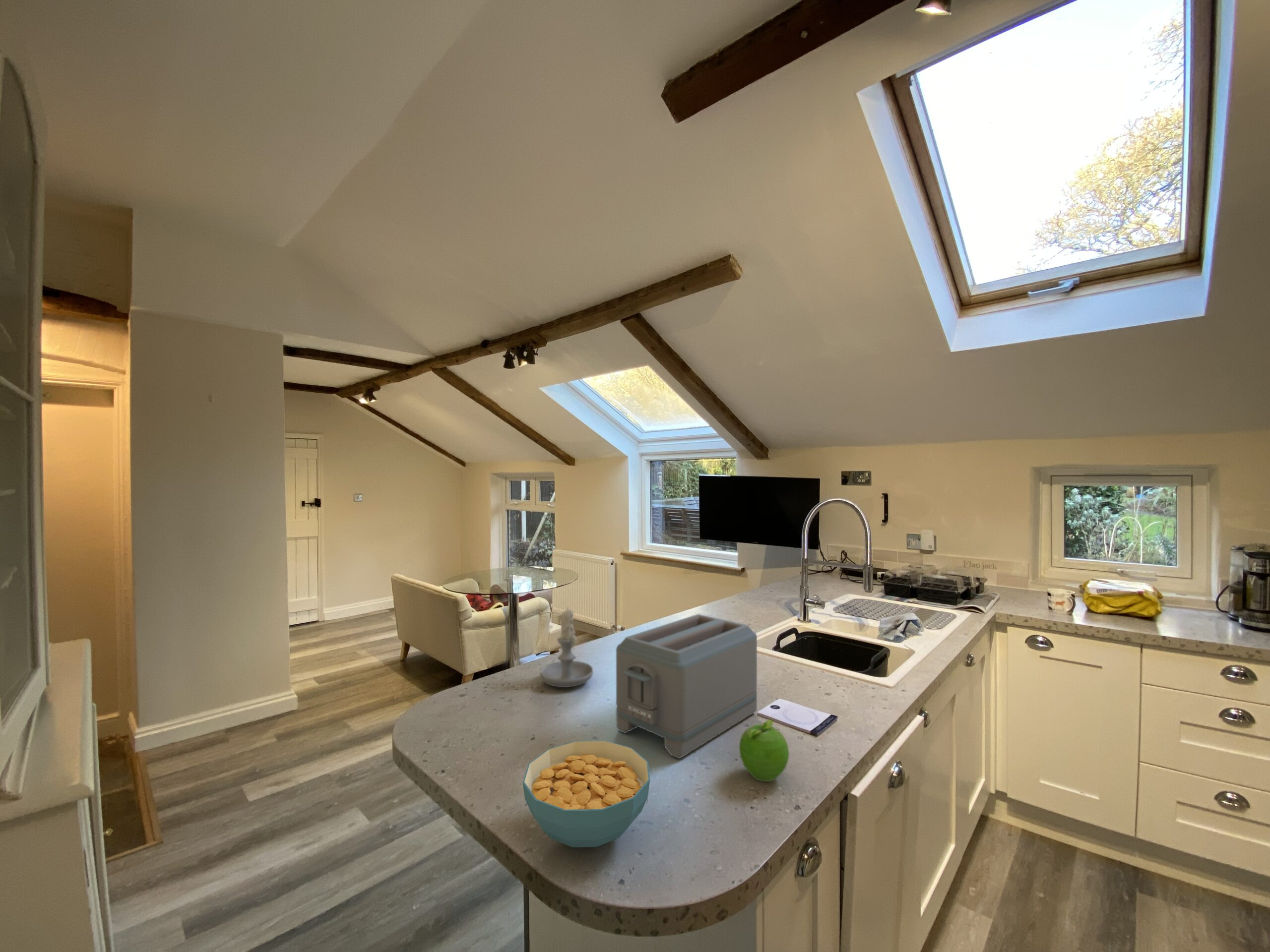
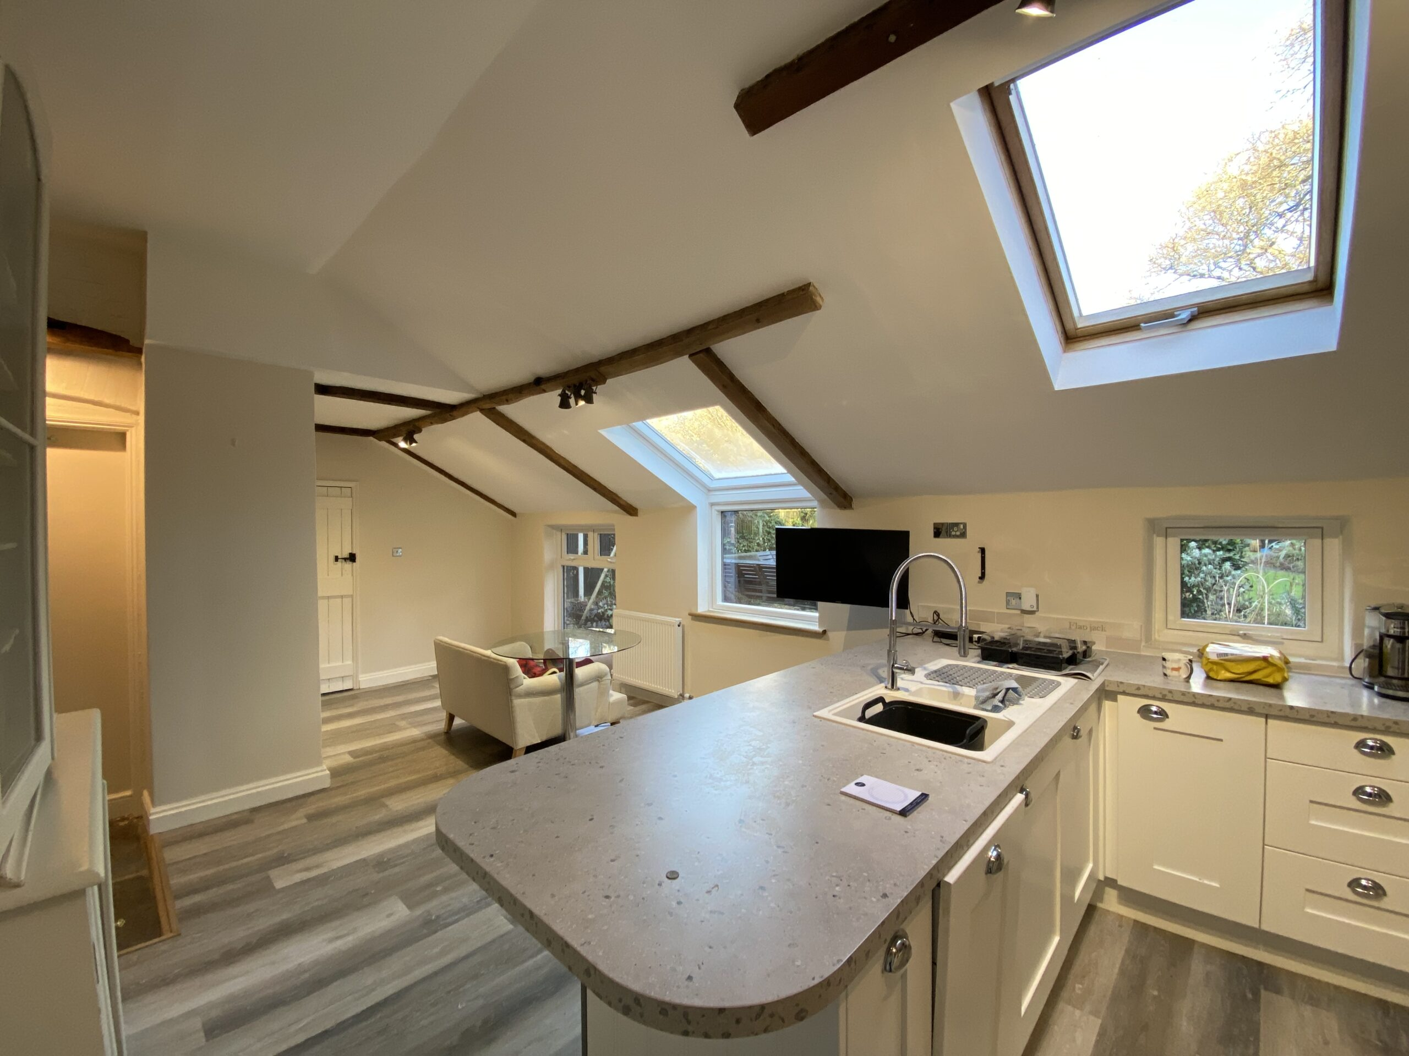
- fruit [738,719,790,782]
- candle [539,606,594,688]
- cereal bowl [522,740,650,848]
- toaster [616,614,758,759]
